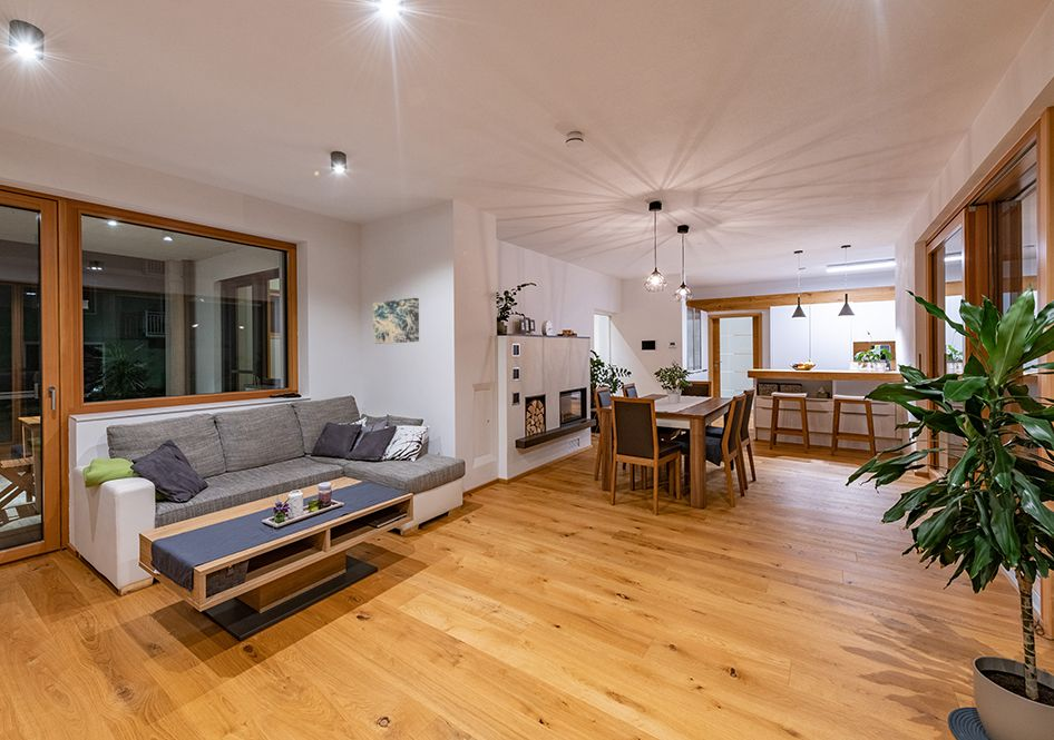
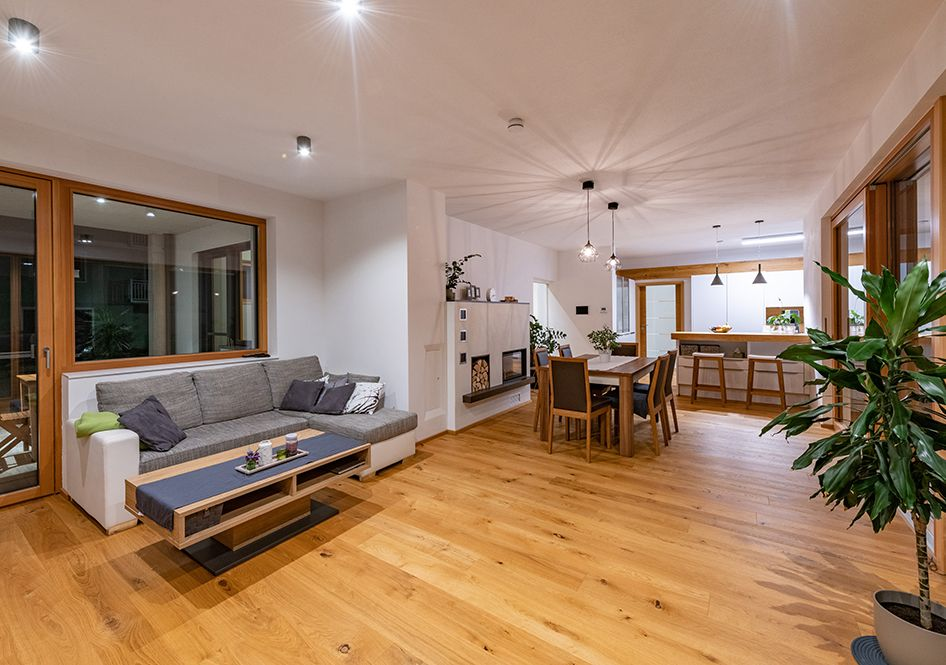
- wall art [372,297,420,345]
